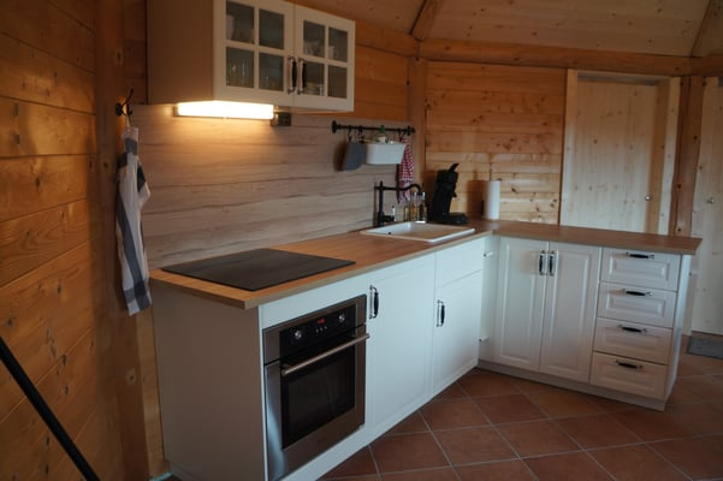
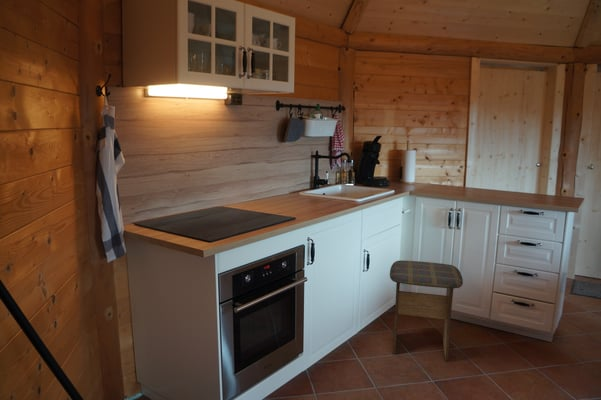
+ stool [389,259,464,362]
